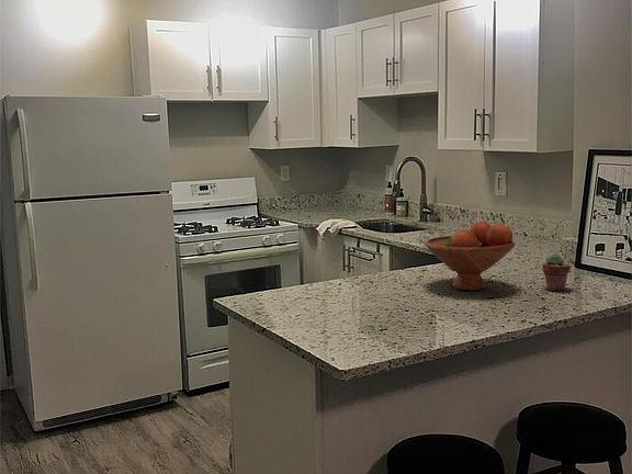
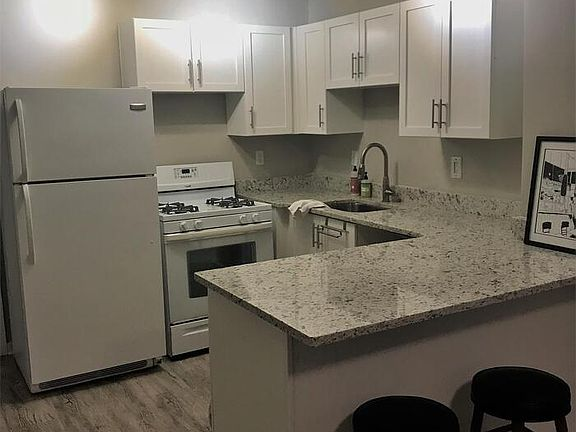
- fruit bowl [424,221,516,291]
- potted succulent [541,253,572,292]
